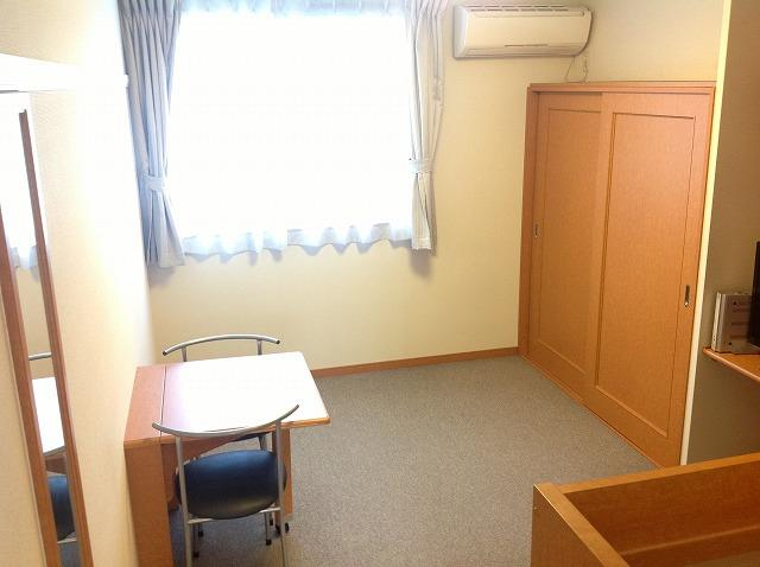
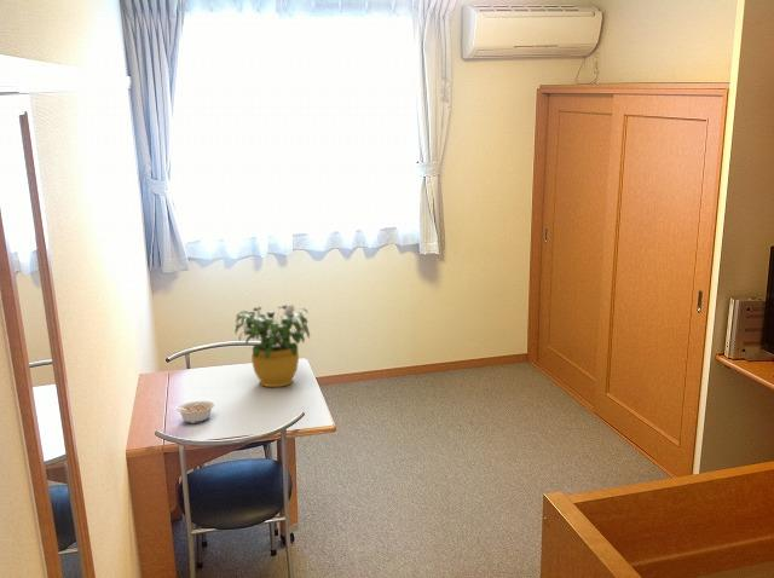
+ legume [168,400,215,424]
+ potted flower [233,304,311,388]
